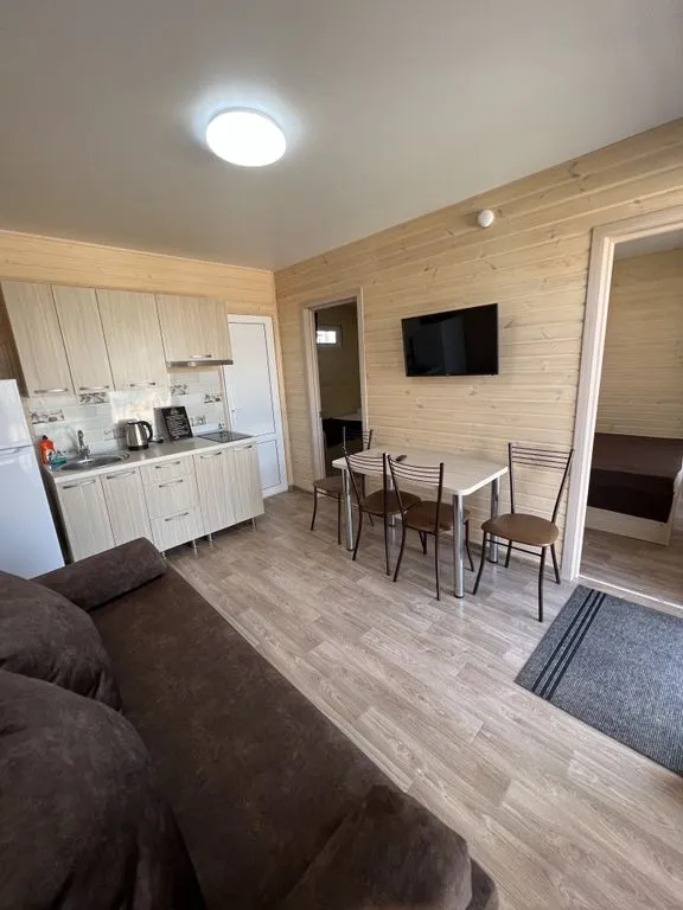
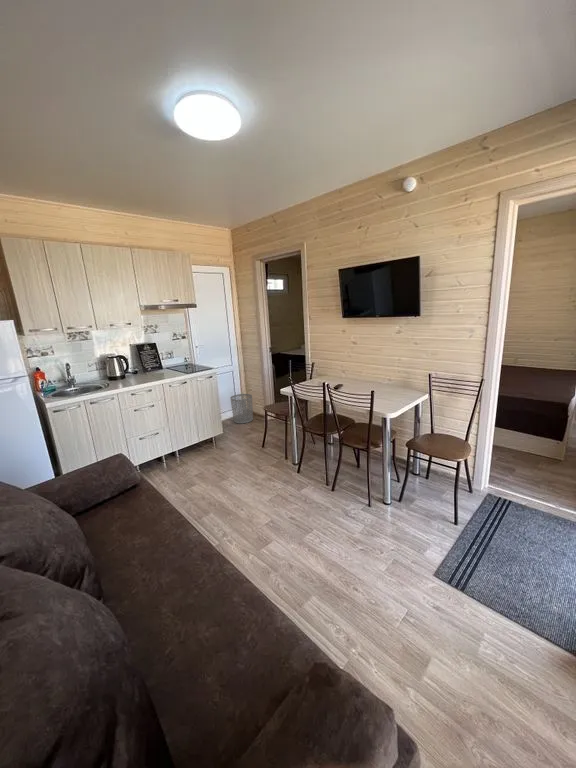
+ waste bin [230,393,254,424]
